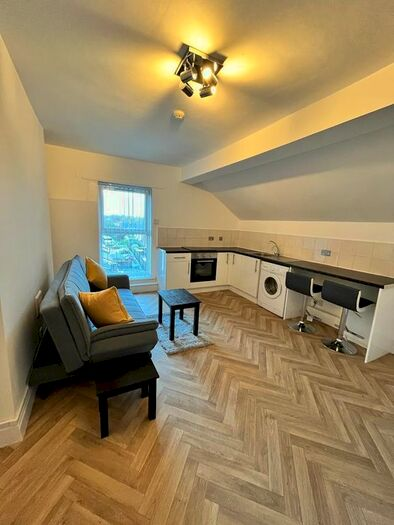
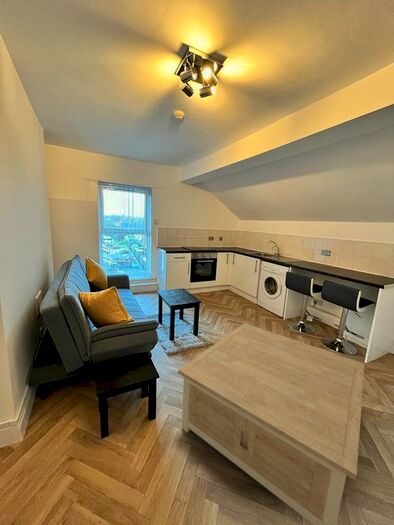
+ coffee table [177,322,365,525]
